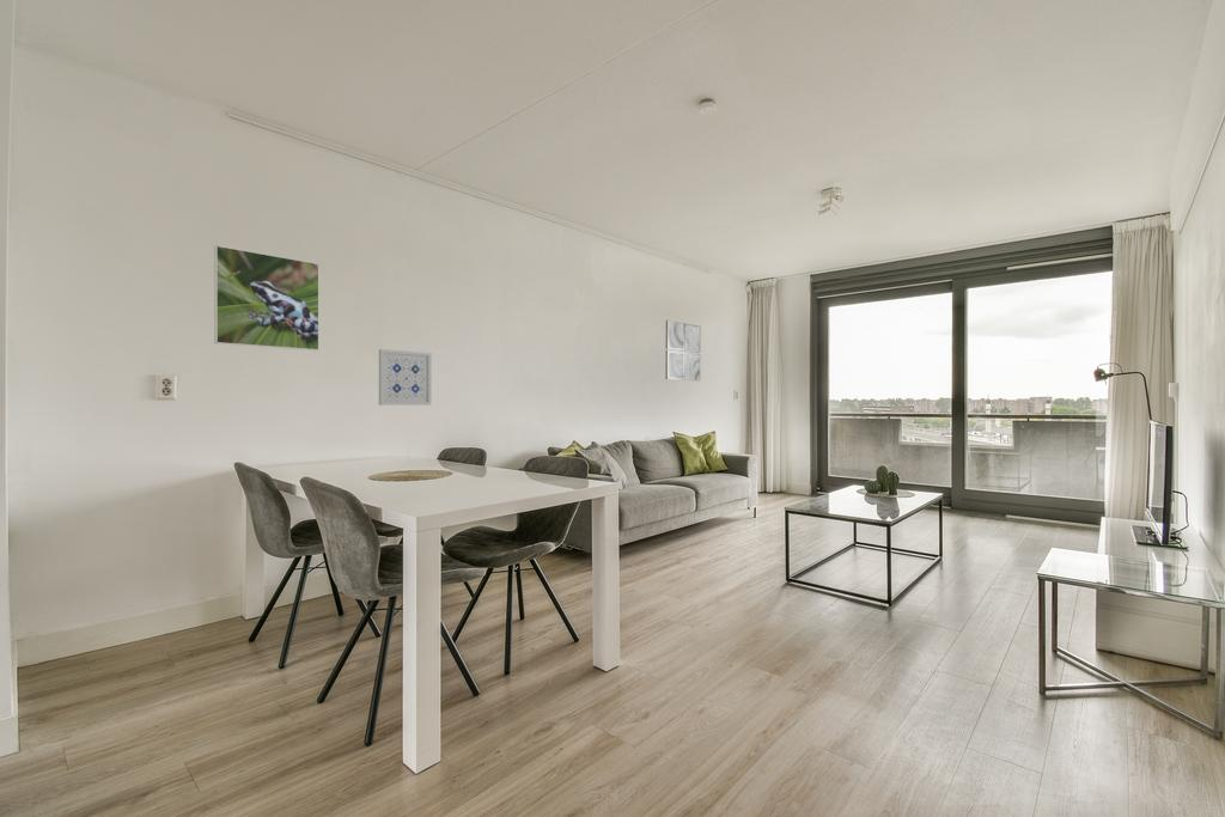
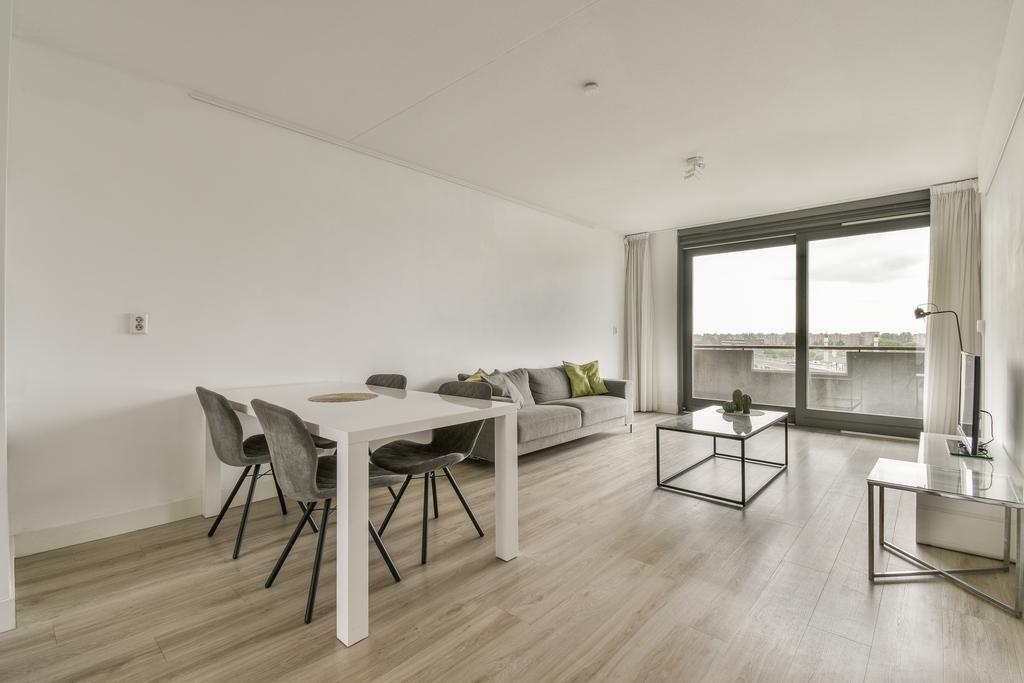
- wall art [664,319,702,382]
- wall art [378,348,433,407]
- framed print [213,244,321,352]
